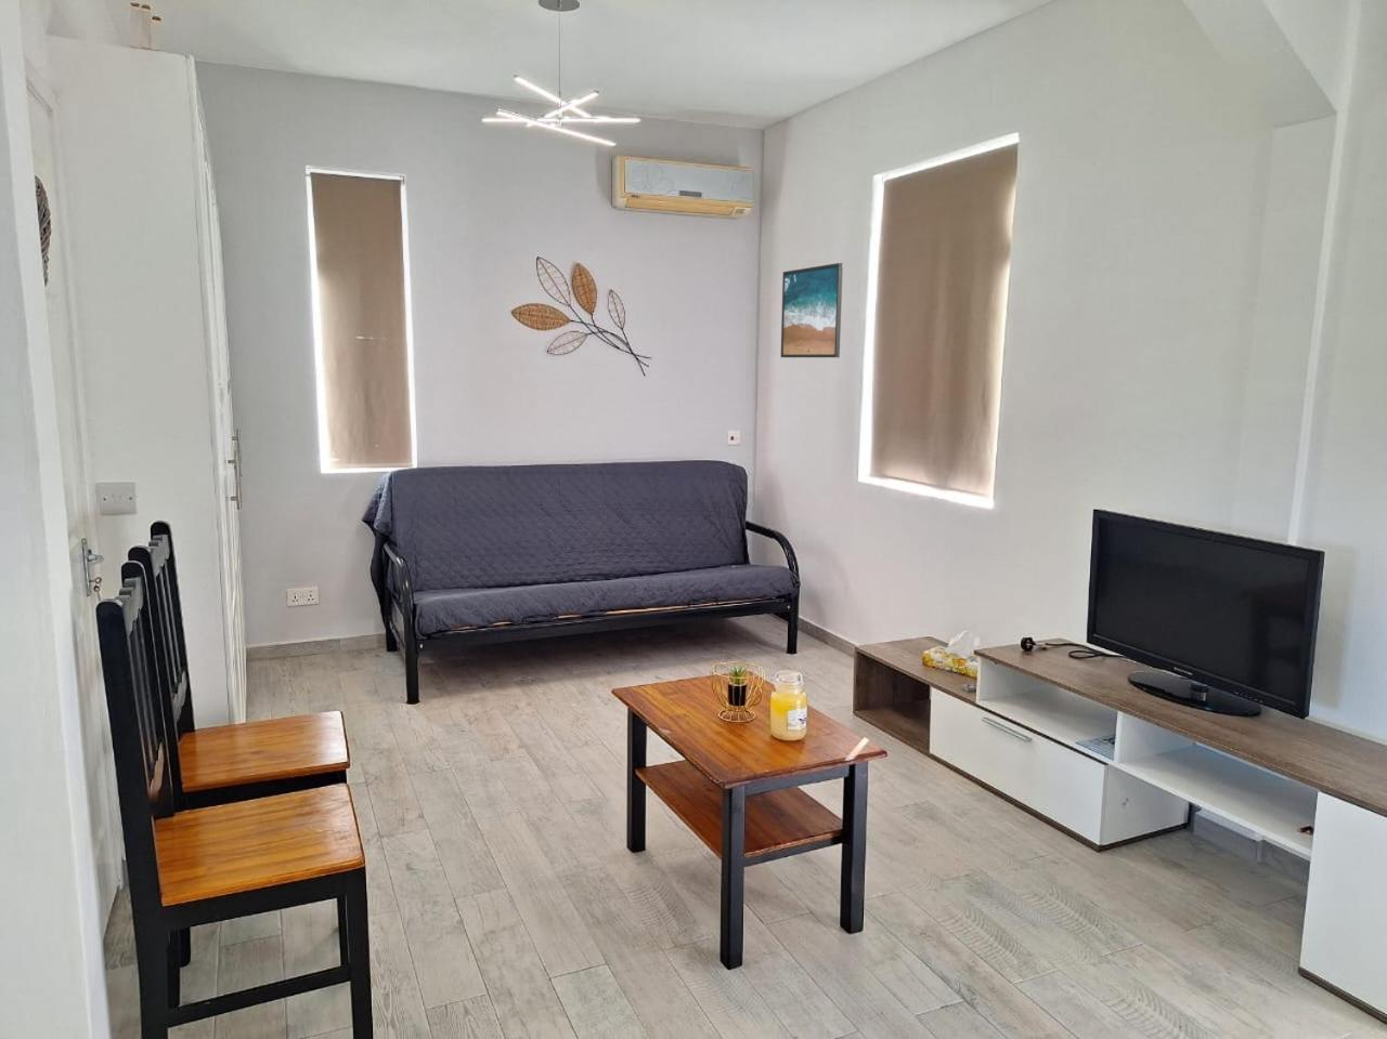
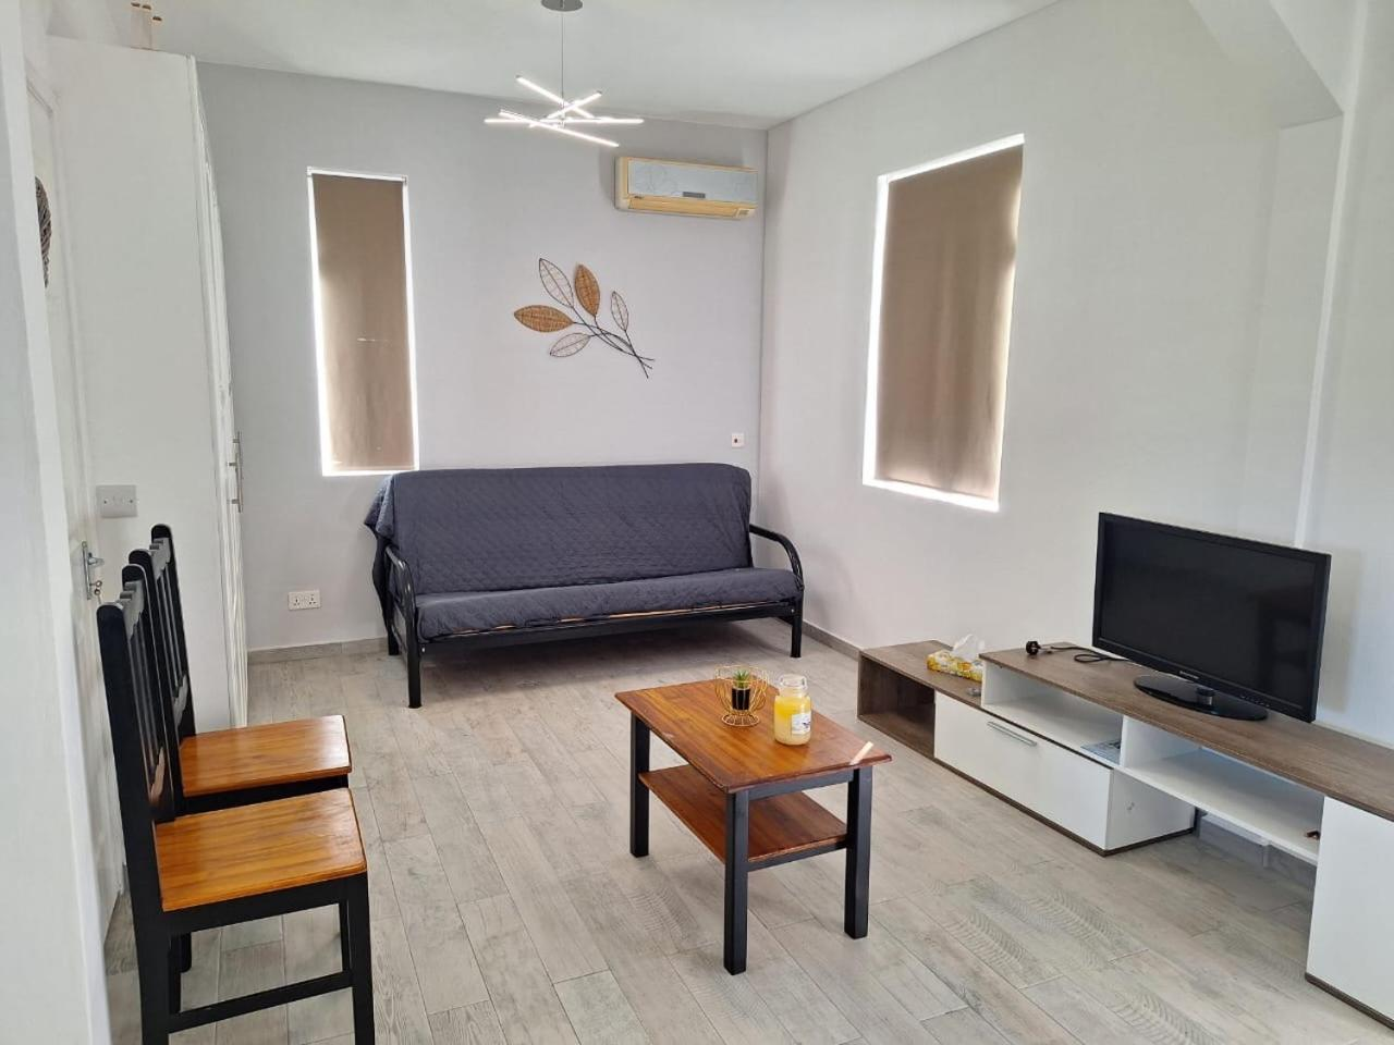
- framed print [780,262,844,358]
